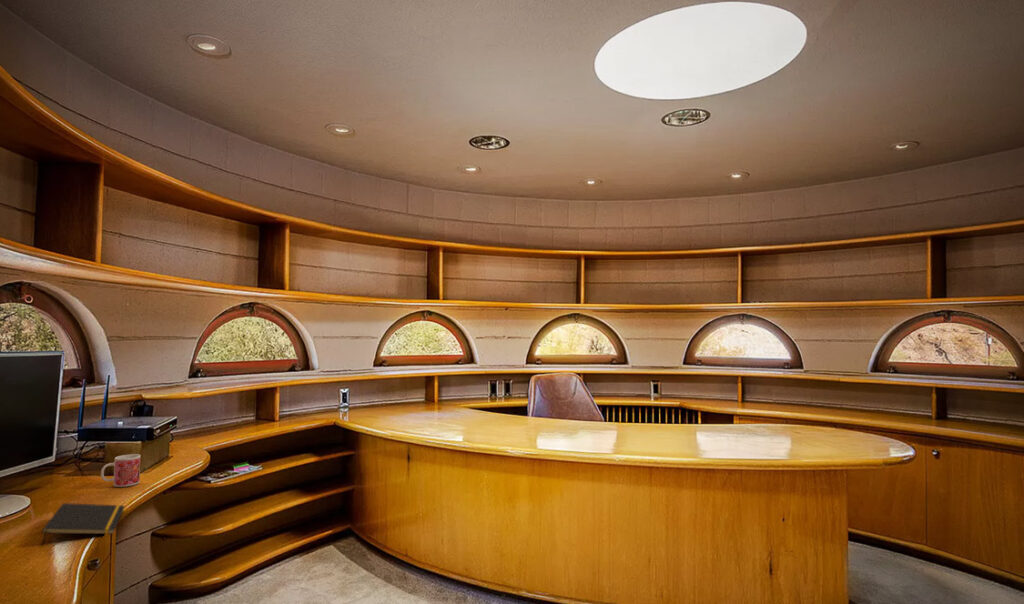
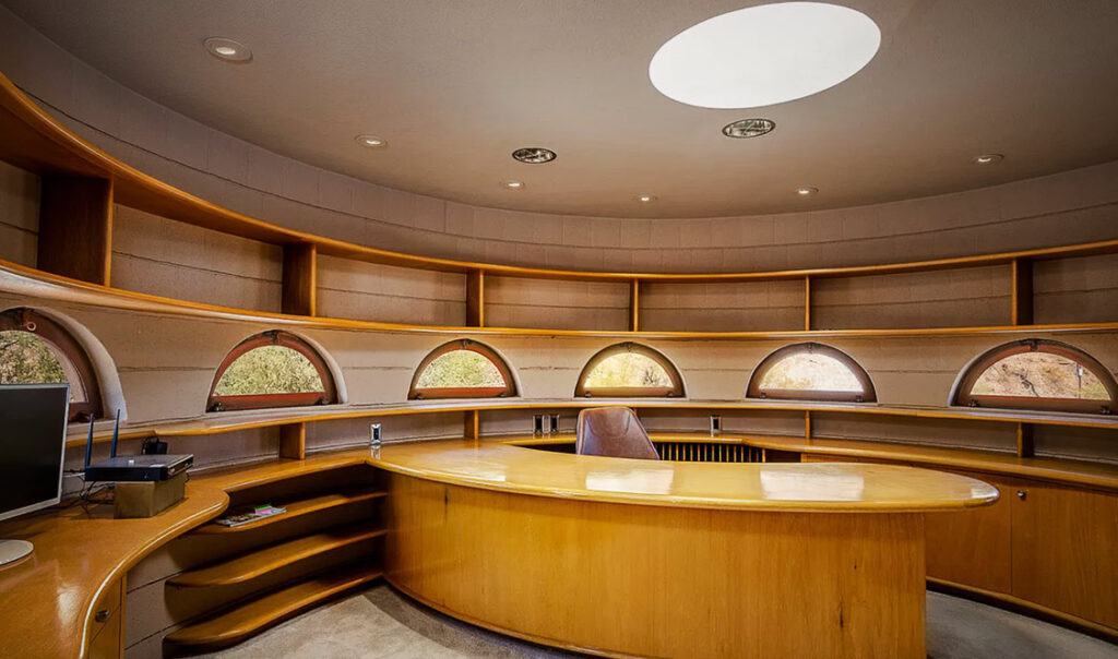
- mug [100,453,141,488]
- notepad [41,502,126,547]
